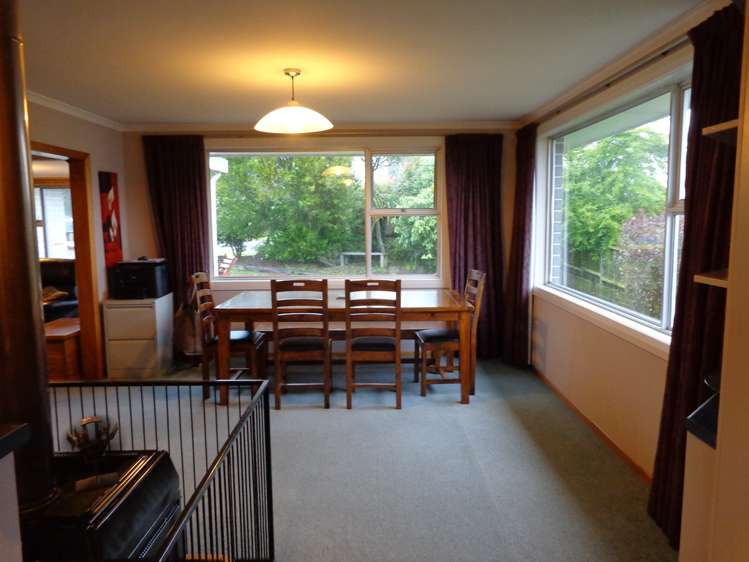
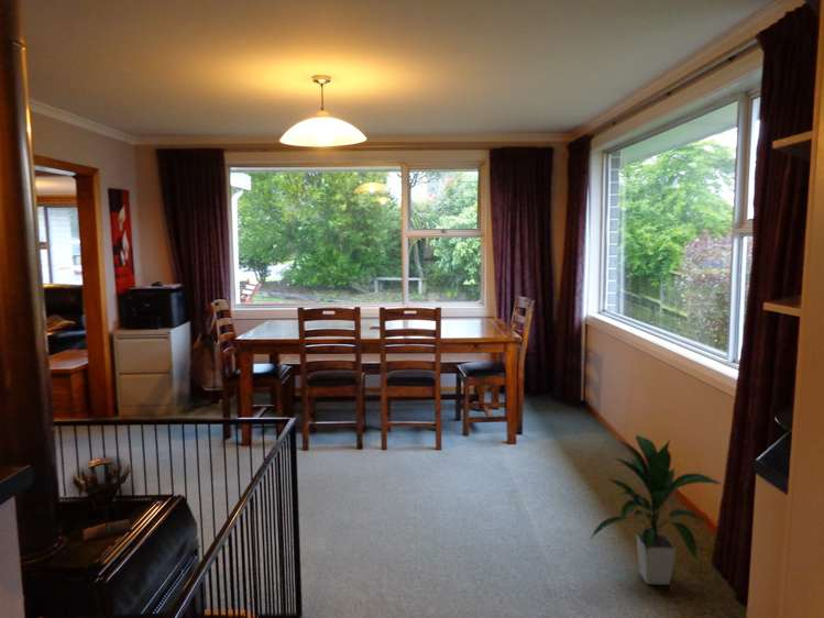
+ indoor plant [587,433,727,586]
